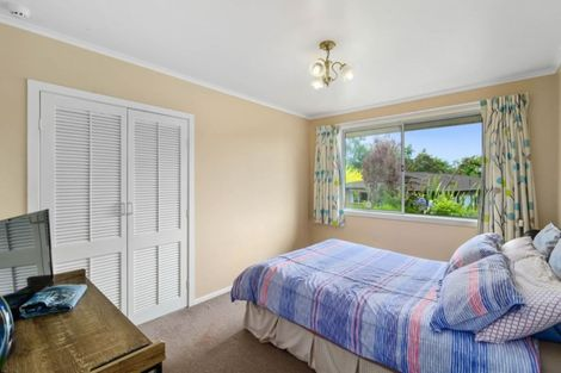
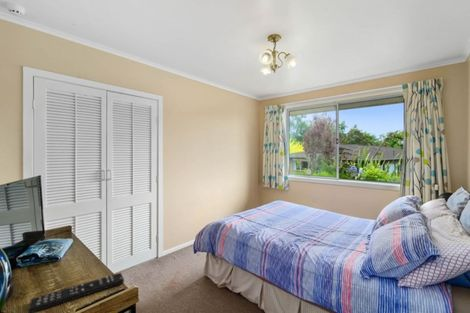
+ remote control [28,271,125,313]
